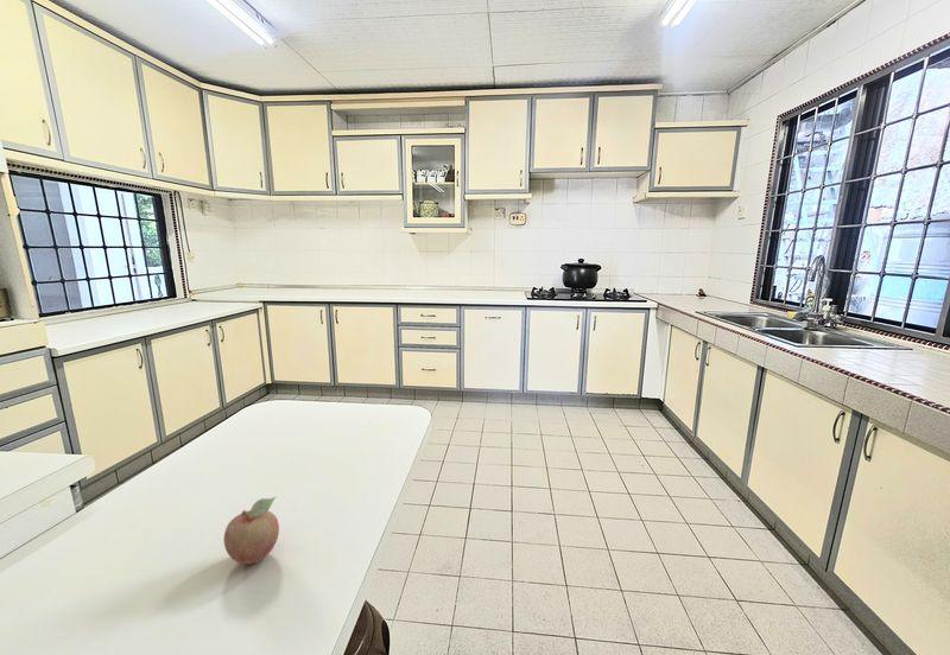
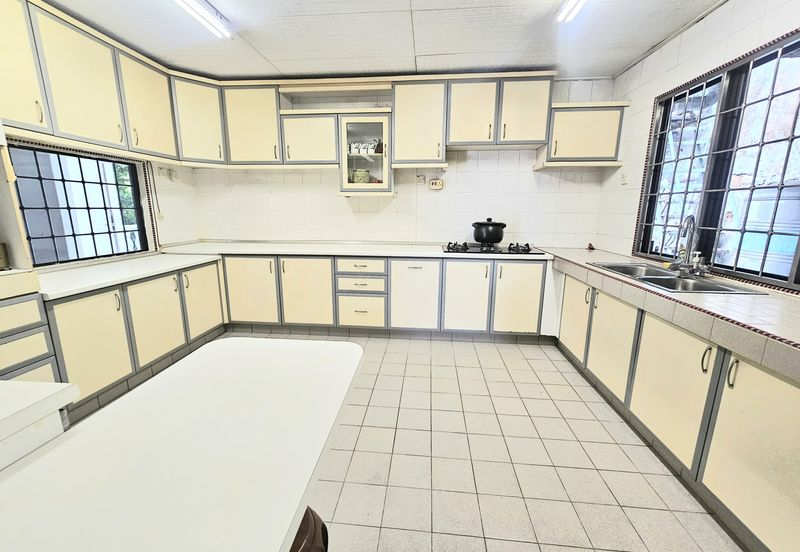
- fruit [223,495,280,565]
